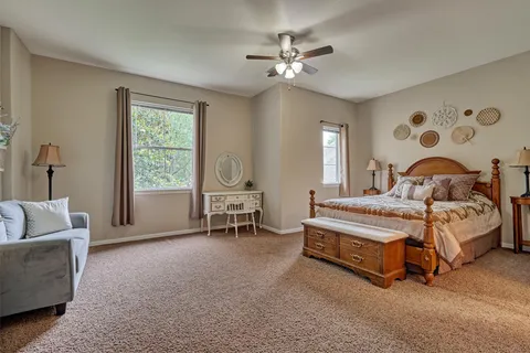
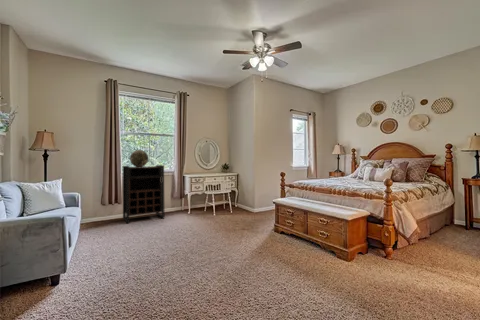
+ shelving unit [122,164,166,225]
+ decorative globe [129,149,149,167]
